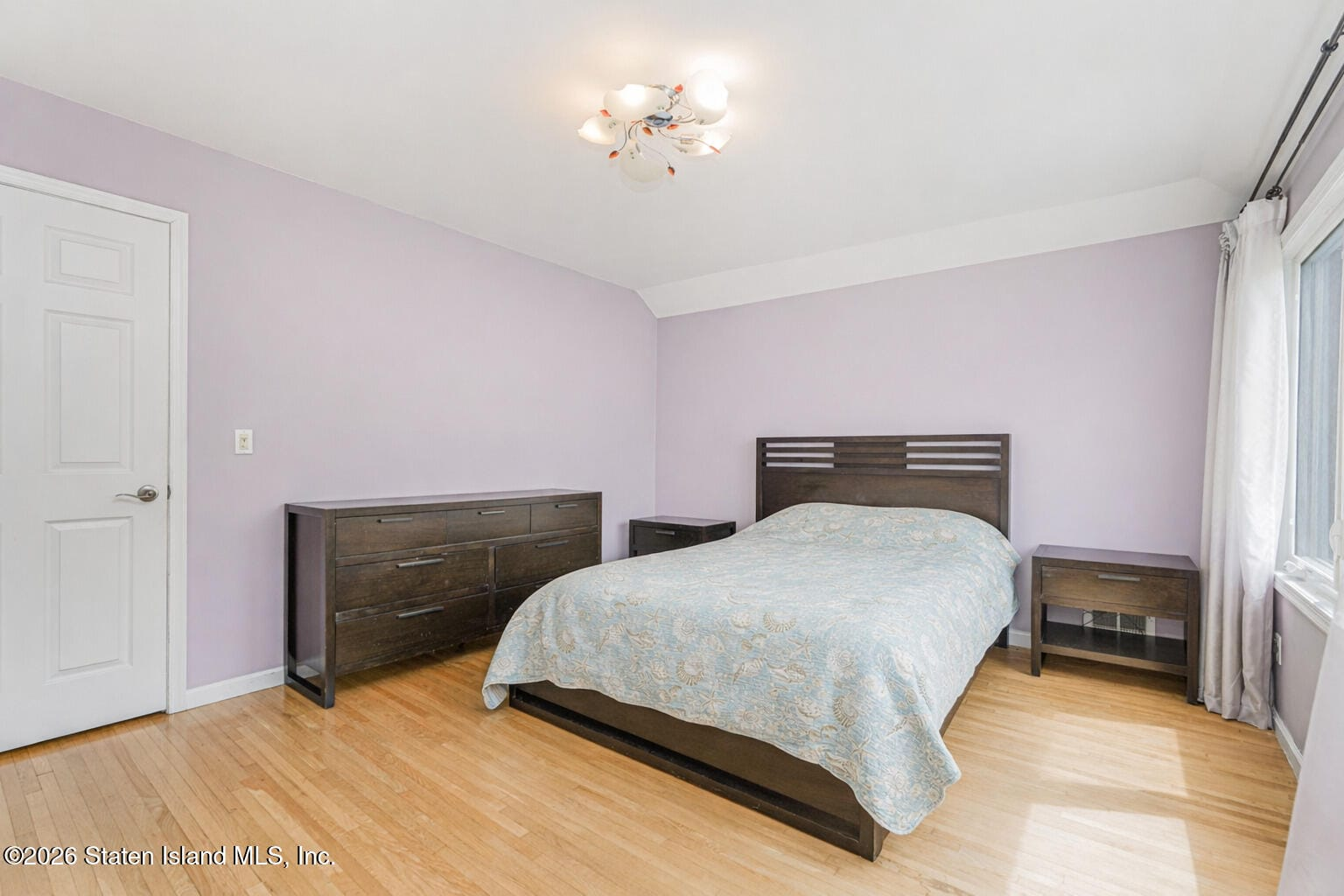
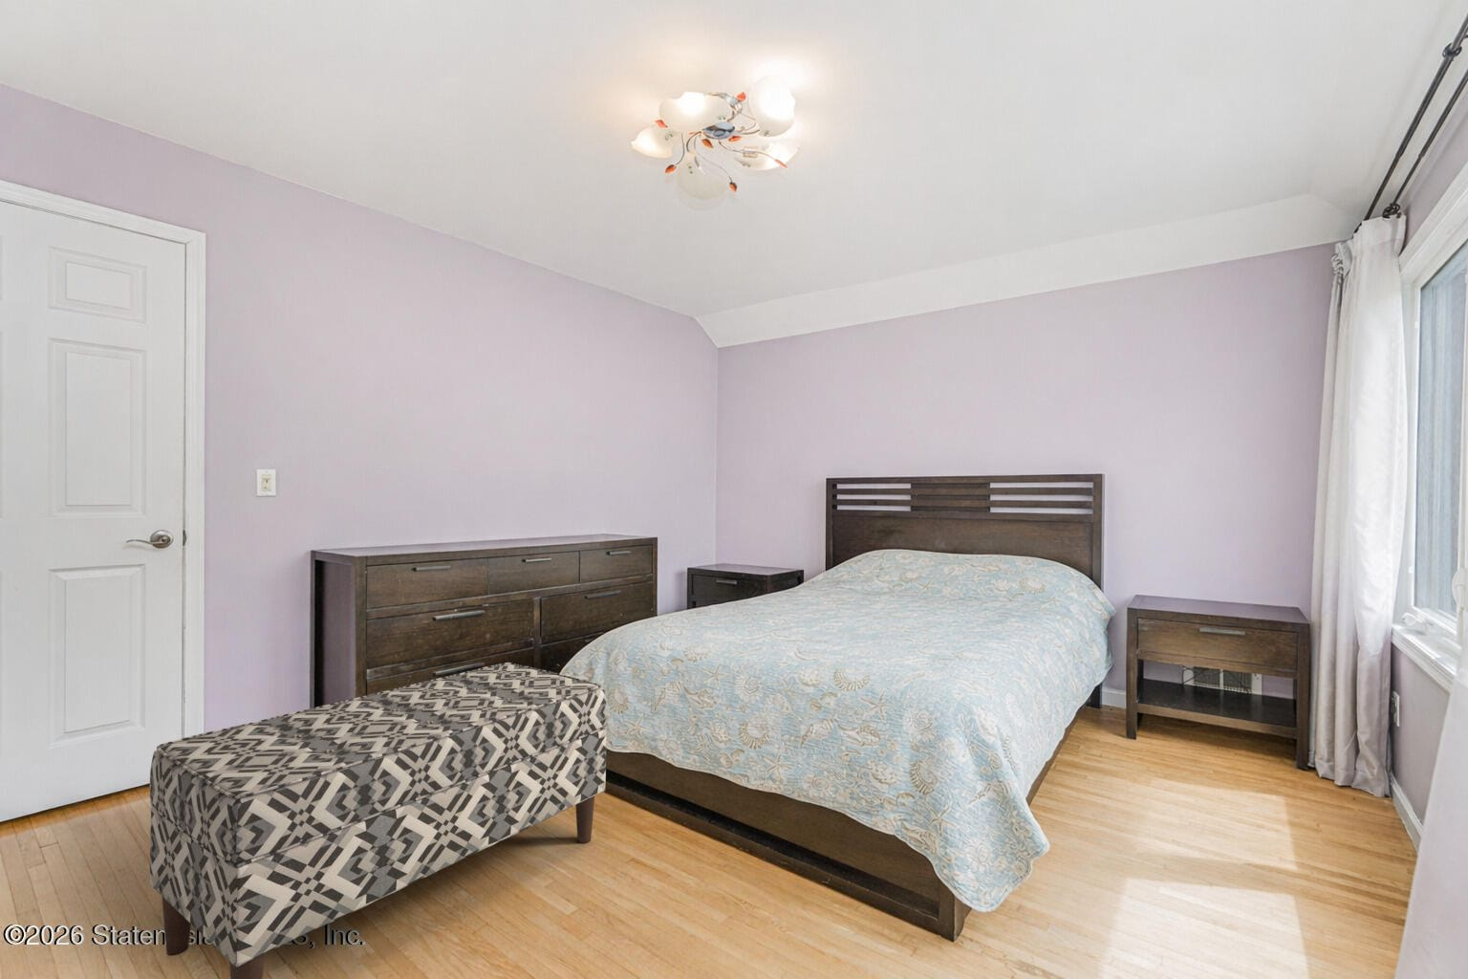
+ bench [150,662,607,979]
